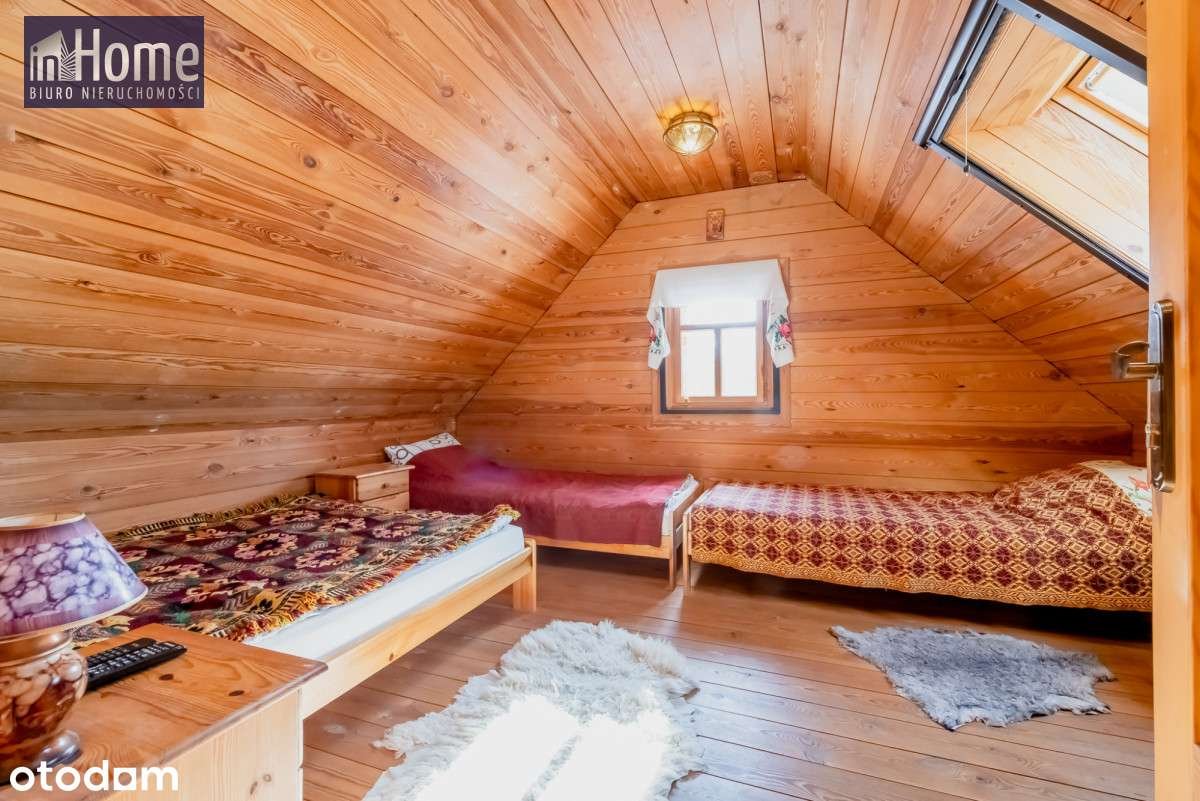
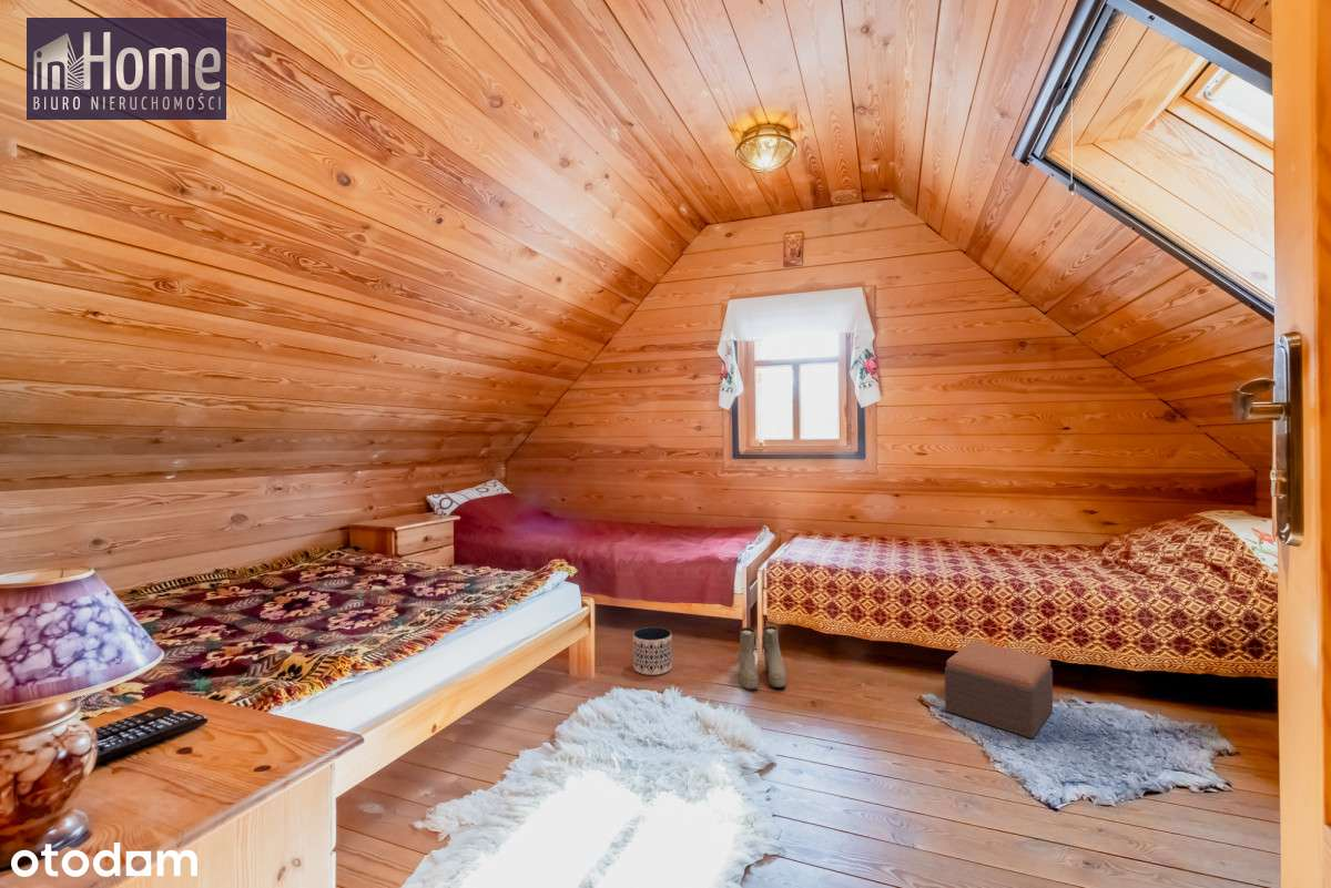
+ planter [632,626,673,676]
+ footstool [944,640,1054,739]
+ boots [736,625,786,691]
